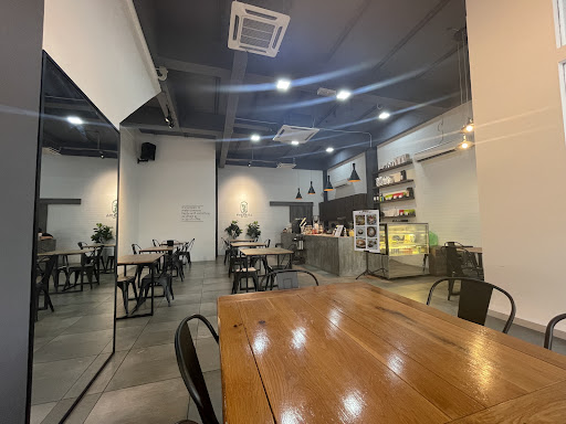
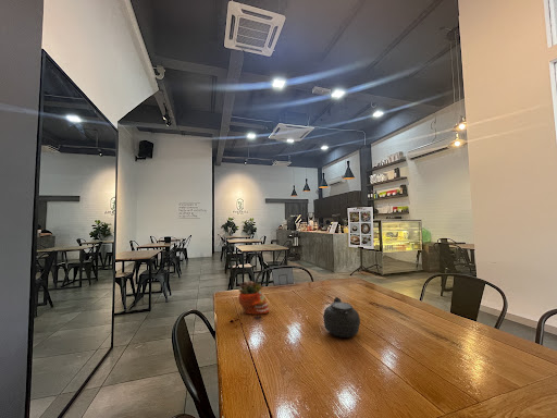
+ teapot [321,296,361,339]
+ succulent planter [237,280,270,316]
